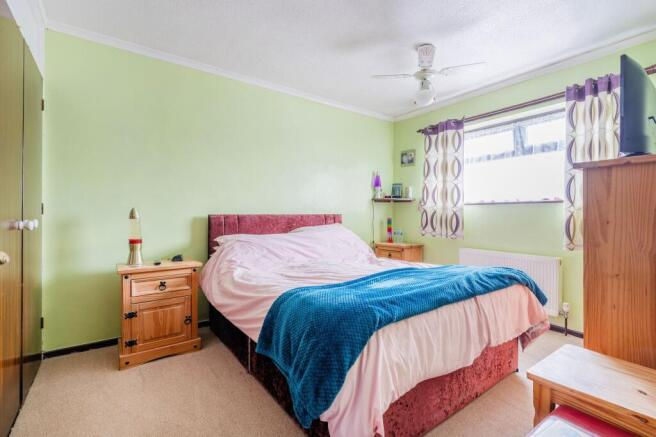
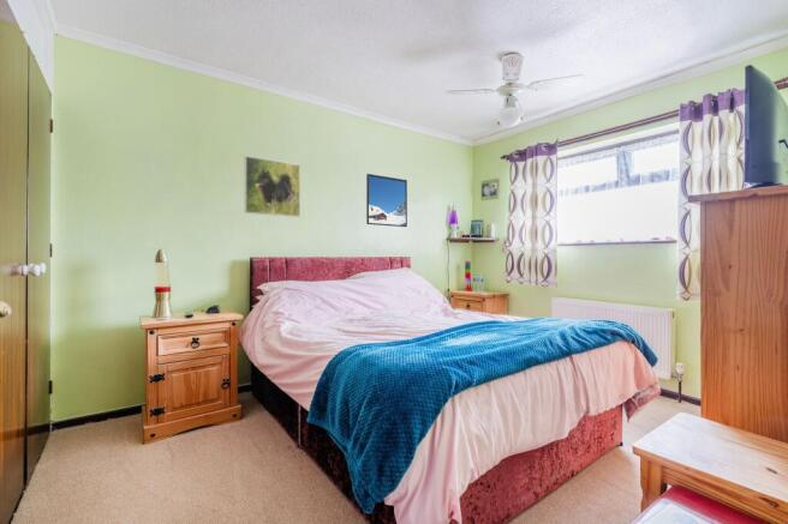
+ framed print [365,173,408,228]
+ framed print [244,155,302,218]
